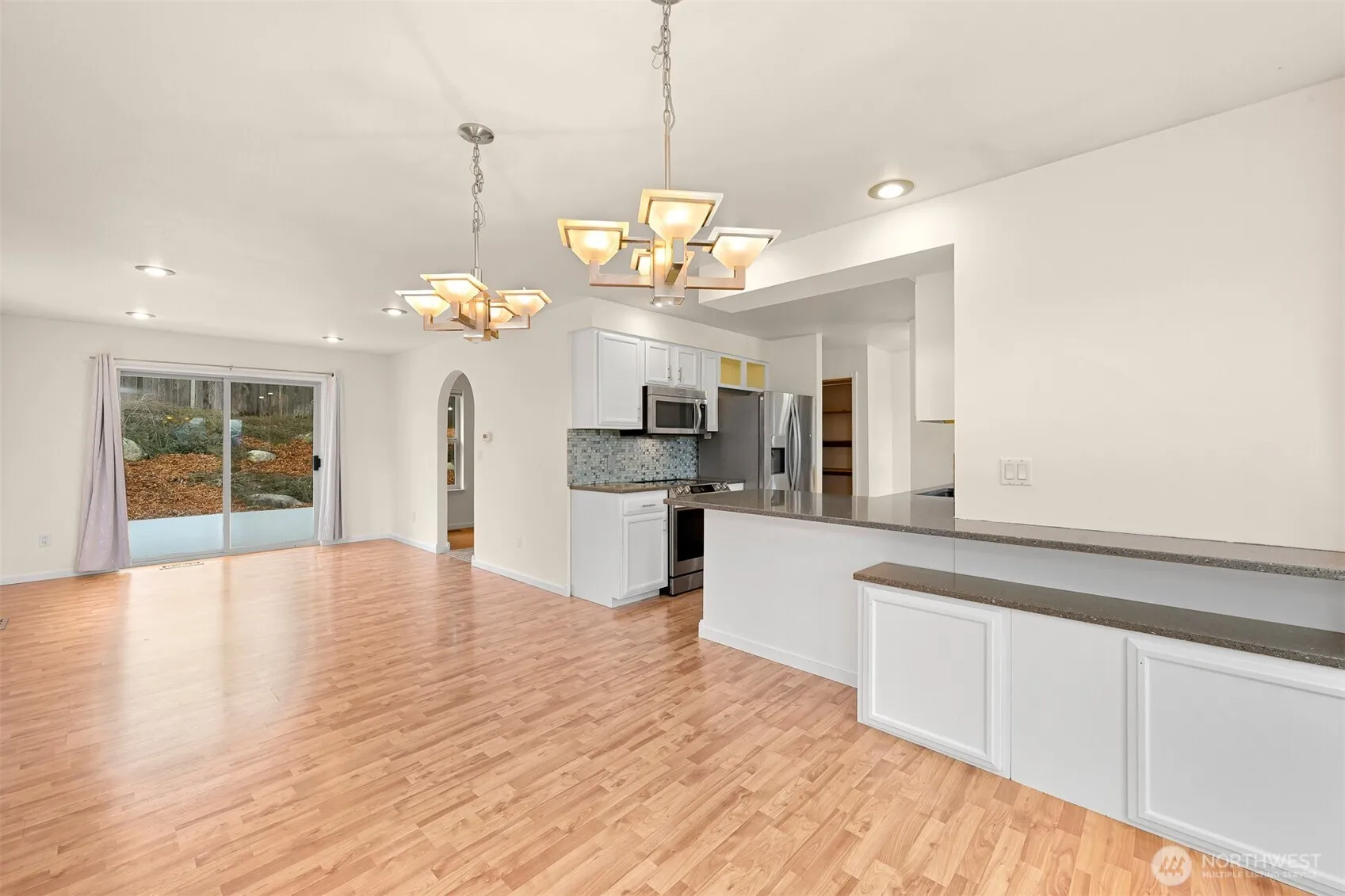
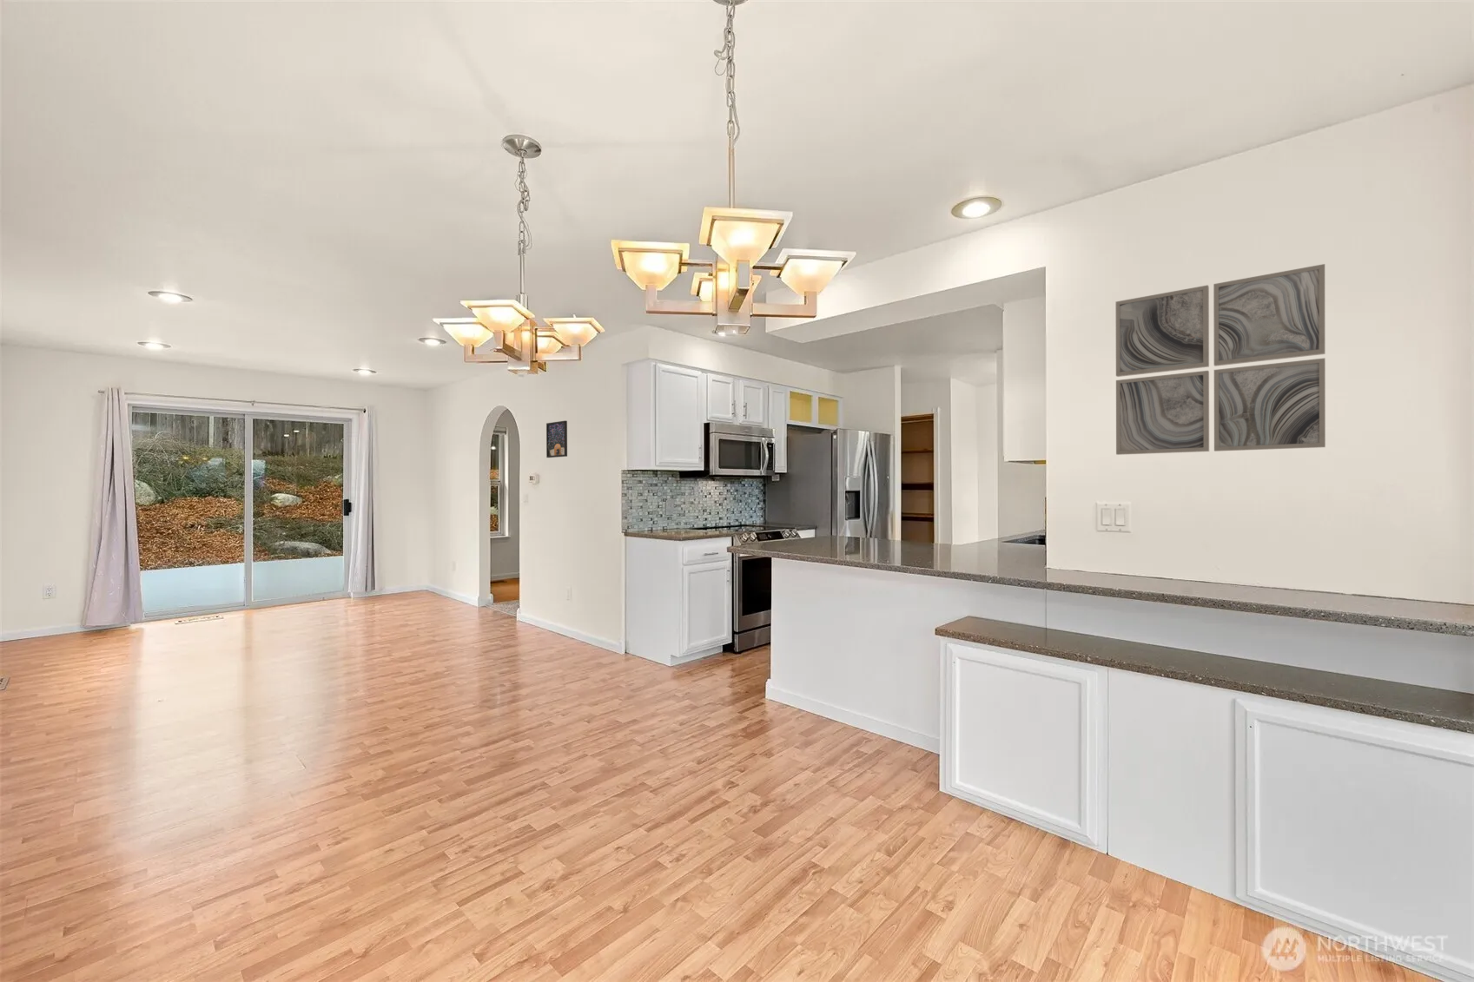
+ wall art [1116,263,1326,456]
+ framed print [546,420,568,458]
